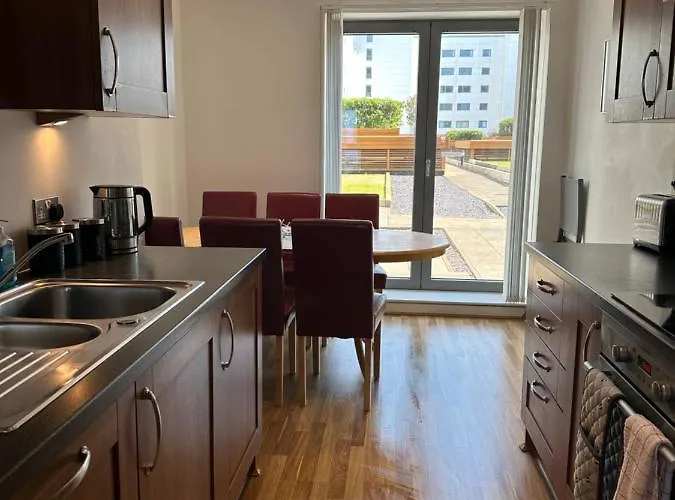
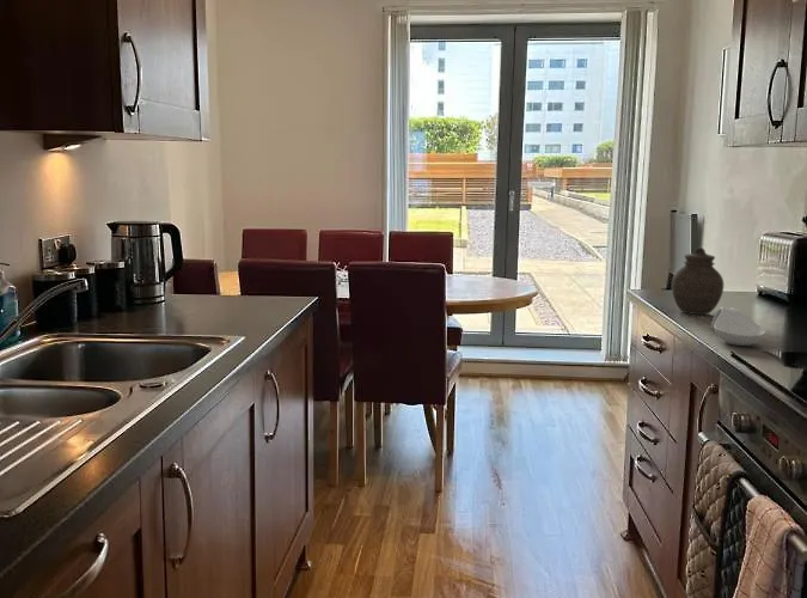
+ jar [671,246,725,316]
+ spoon rest [710,306,768,347]
